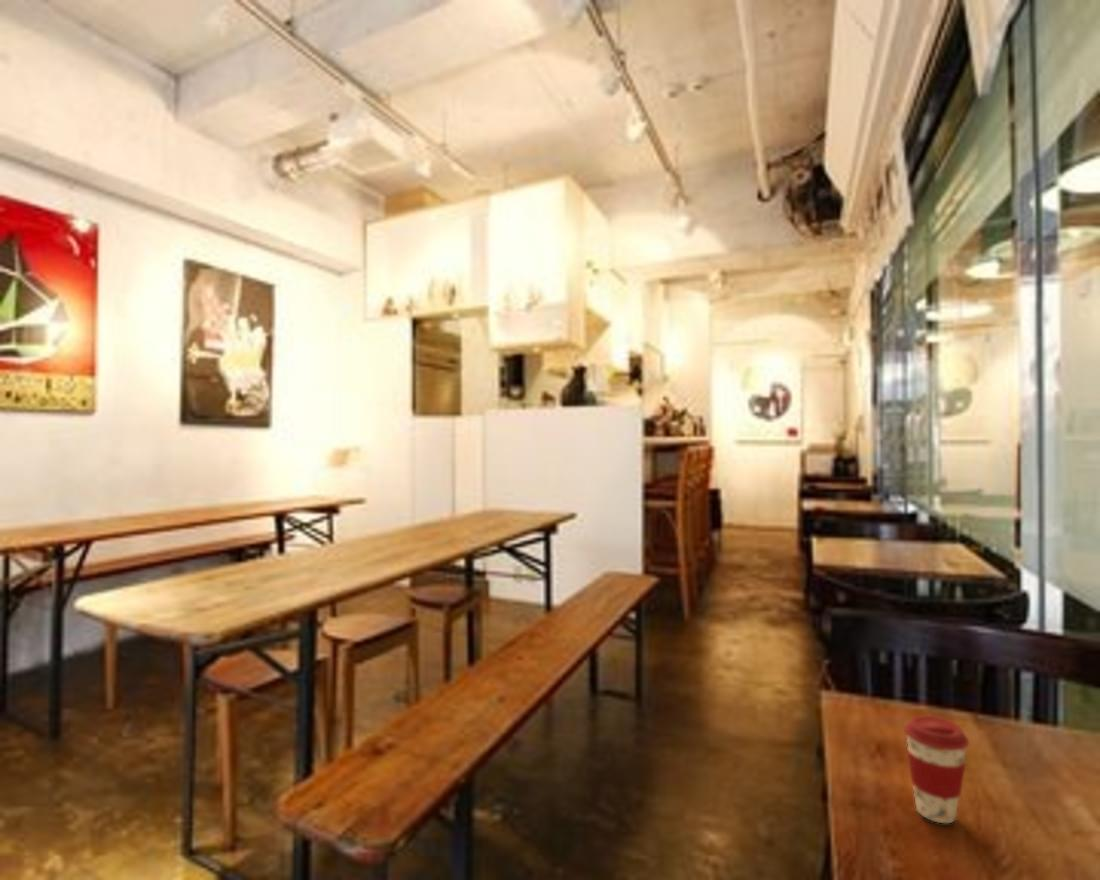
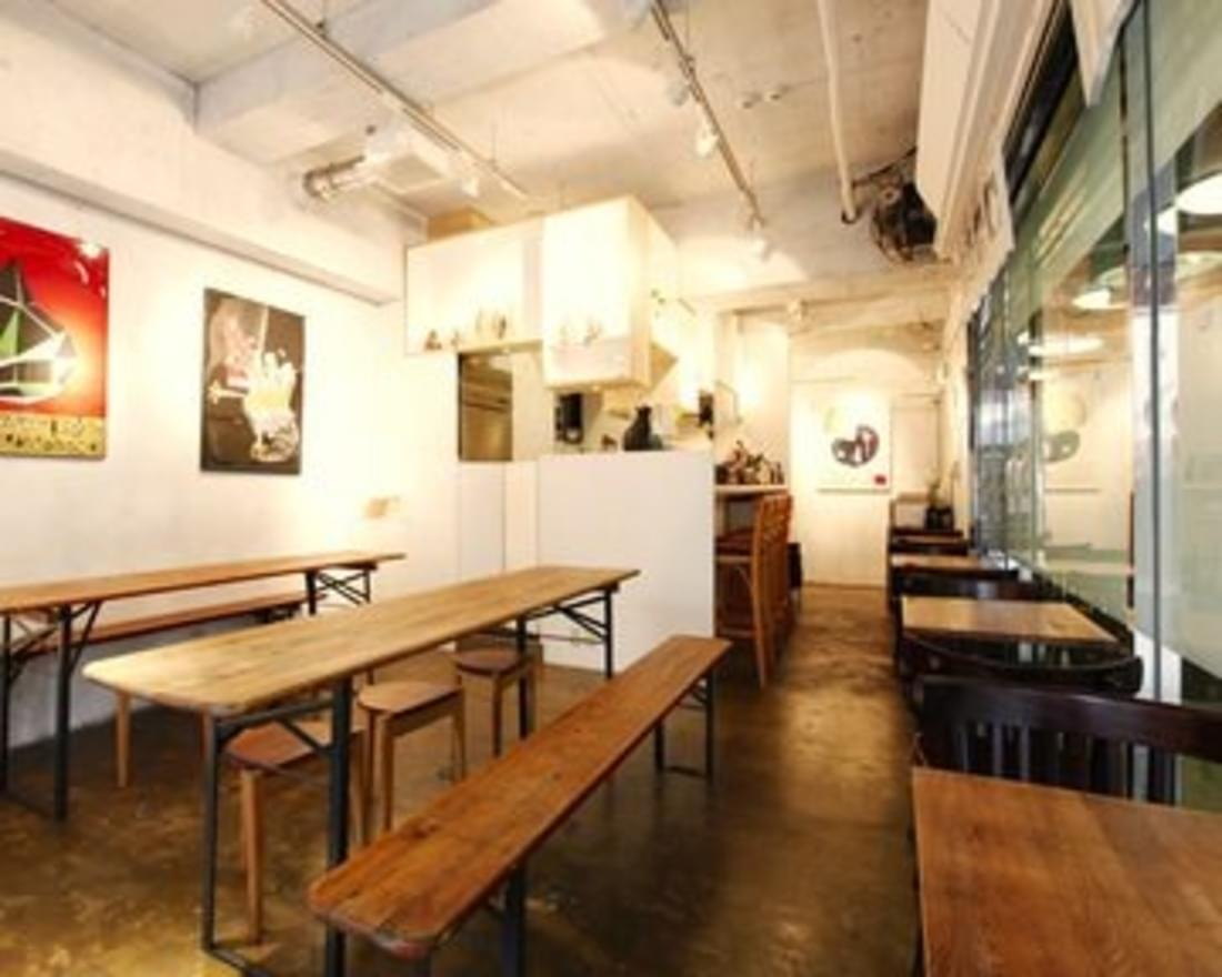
- coffee cup [903,714,970,824]
